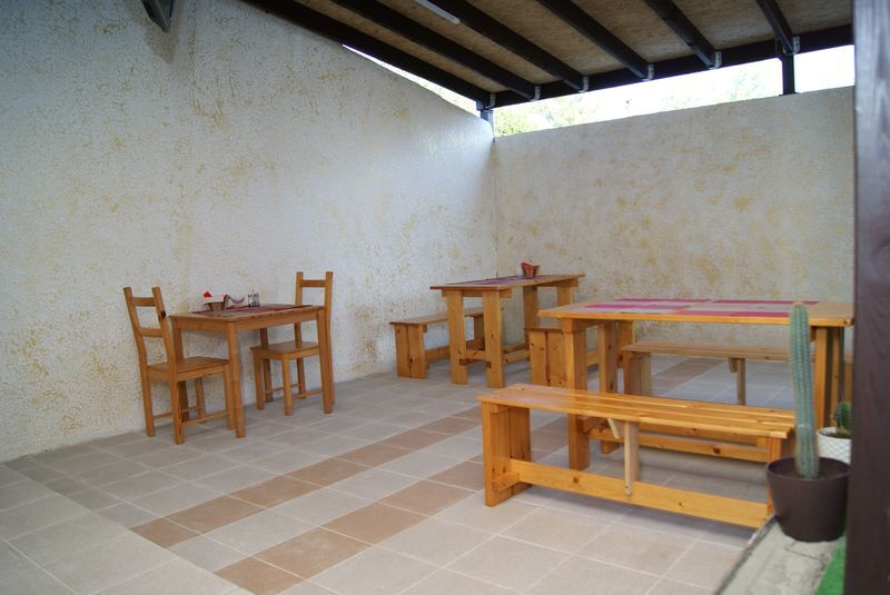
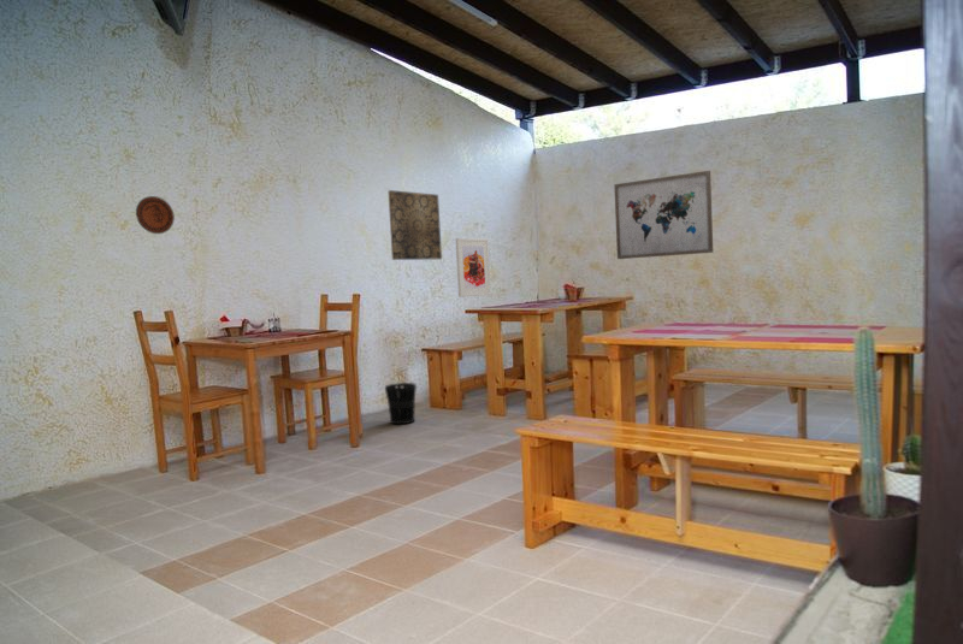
+ wall art [388,189,443,261]
+ wall art [613,170,714,260]
+ wastebasket [384,382,418,425]
+ decorative plate [135,195,176,235]
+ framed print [455,237,492,299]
